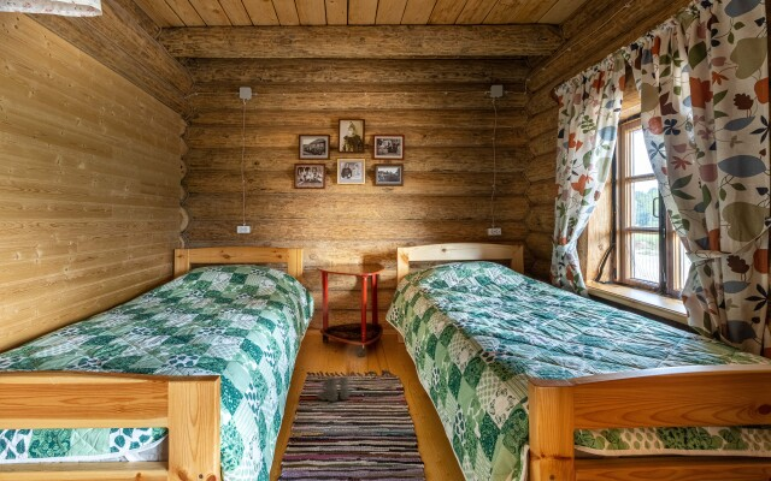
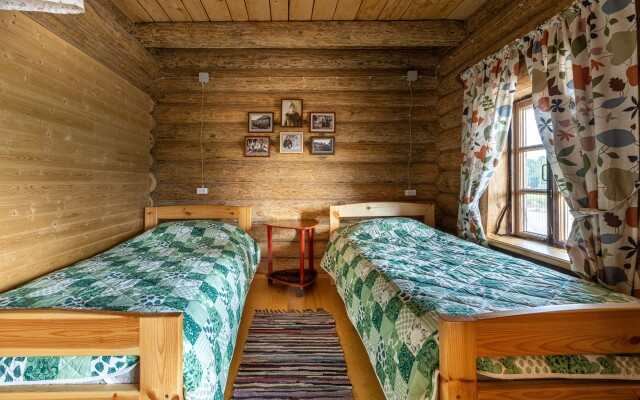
- boots [316,375,357,404]
